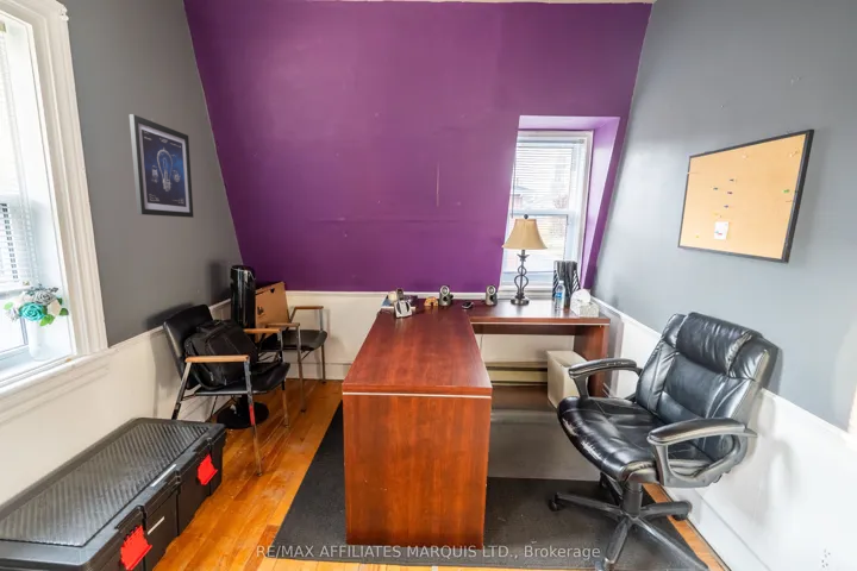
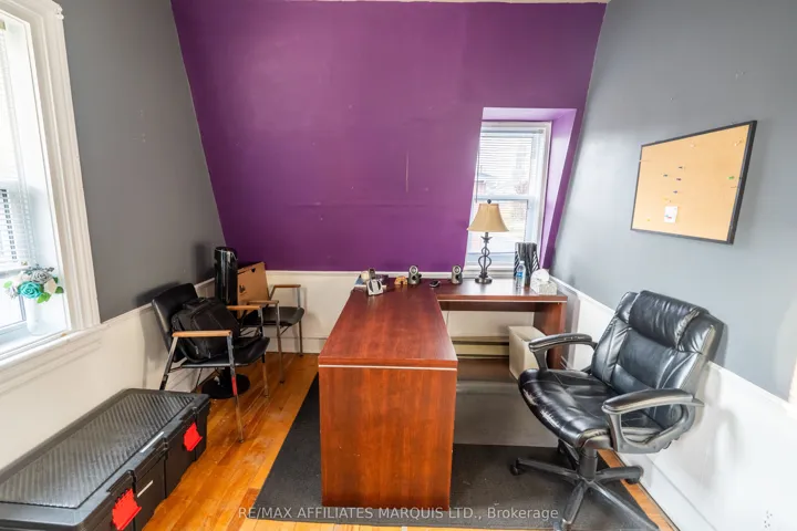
- wall art [129,113,195,219]
